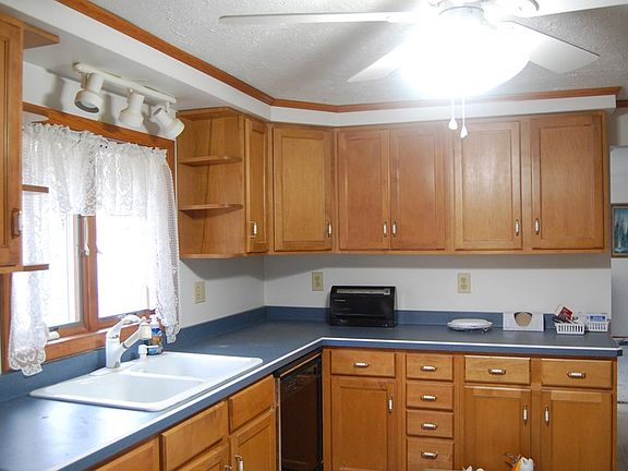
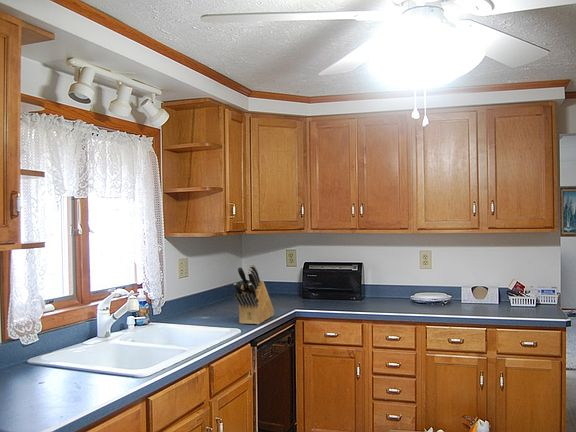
+ knife block [233,263,275,326]
